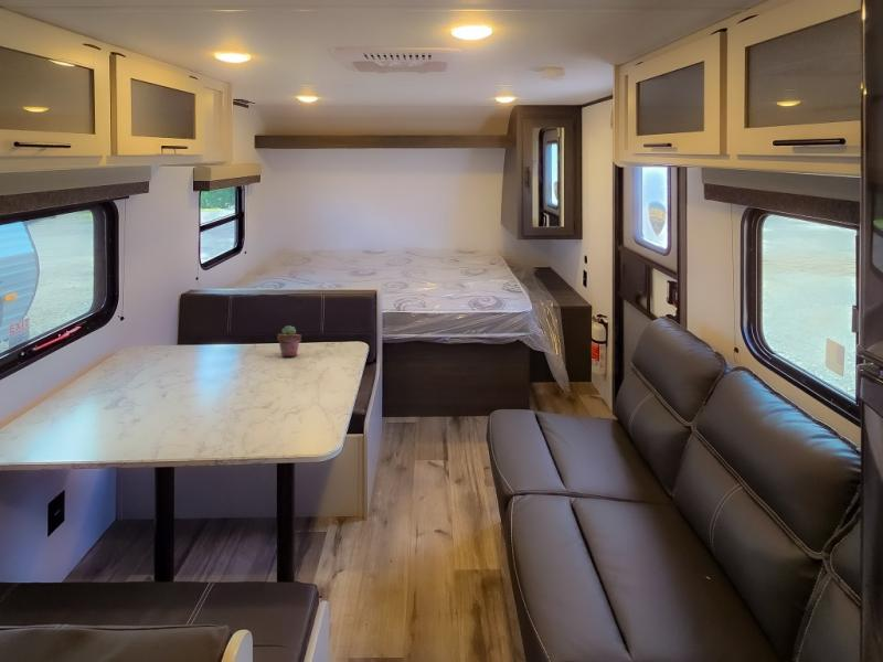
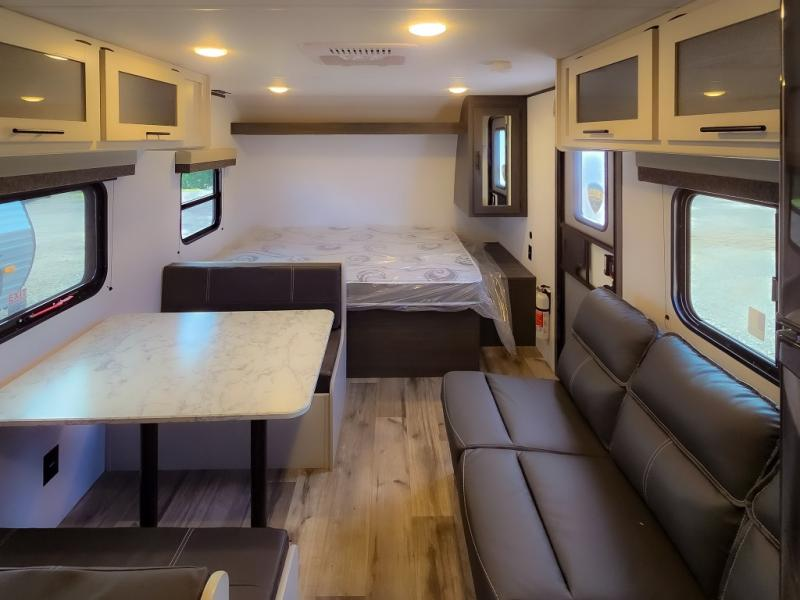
- potted succulent [277,324,302,357]
